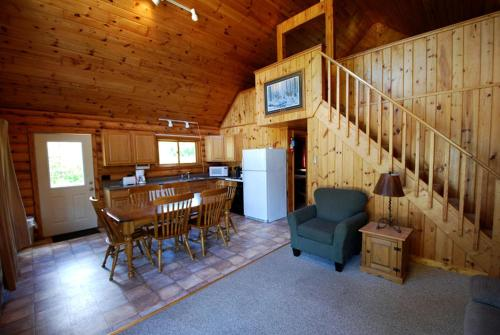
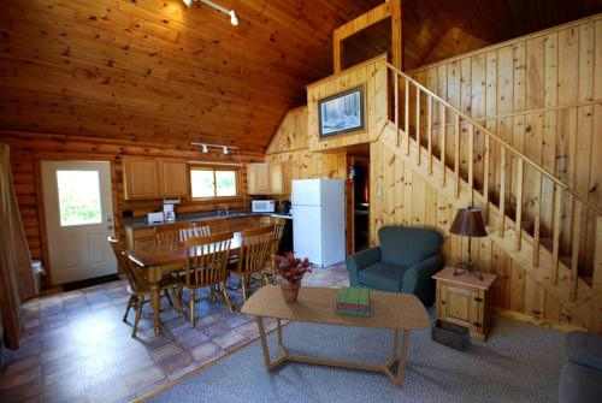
+ stack of books [335,285,371,316]
+ coffee table [240,284,431,390]
+ storage bin [430,318,471,351]
+ potted plant [268,250,314,302]
